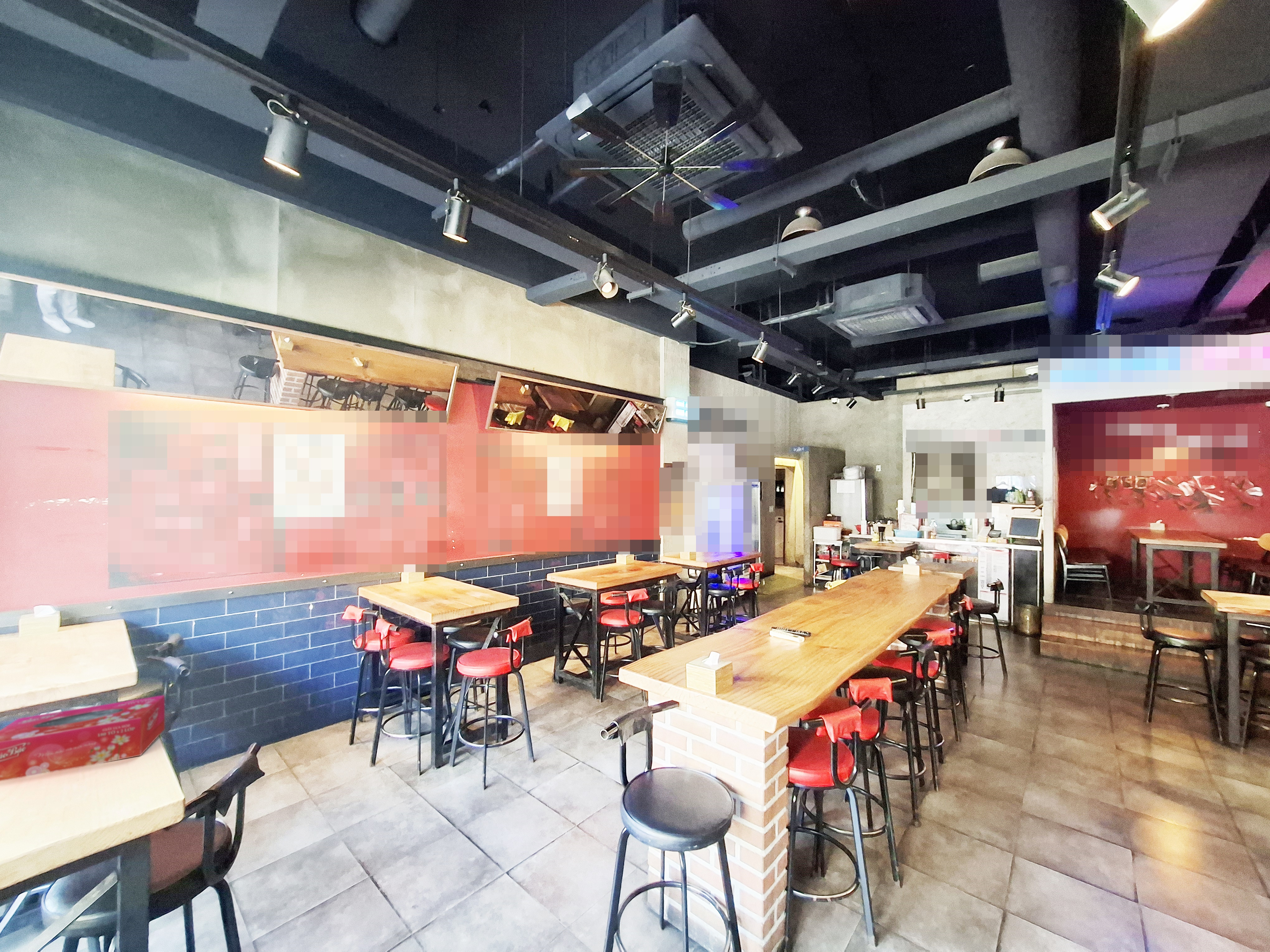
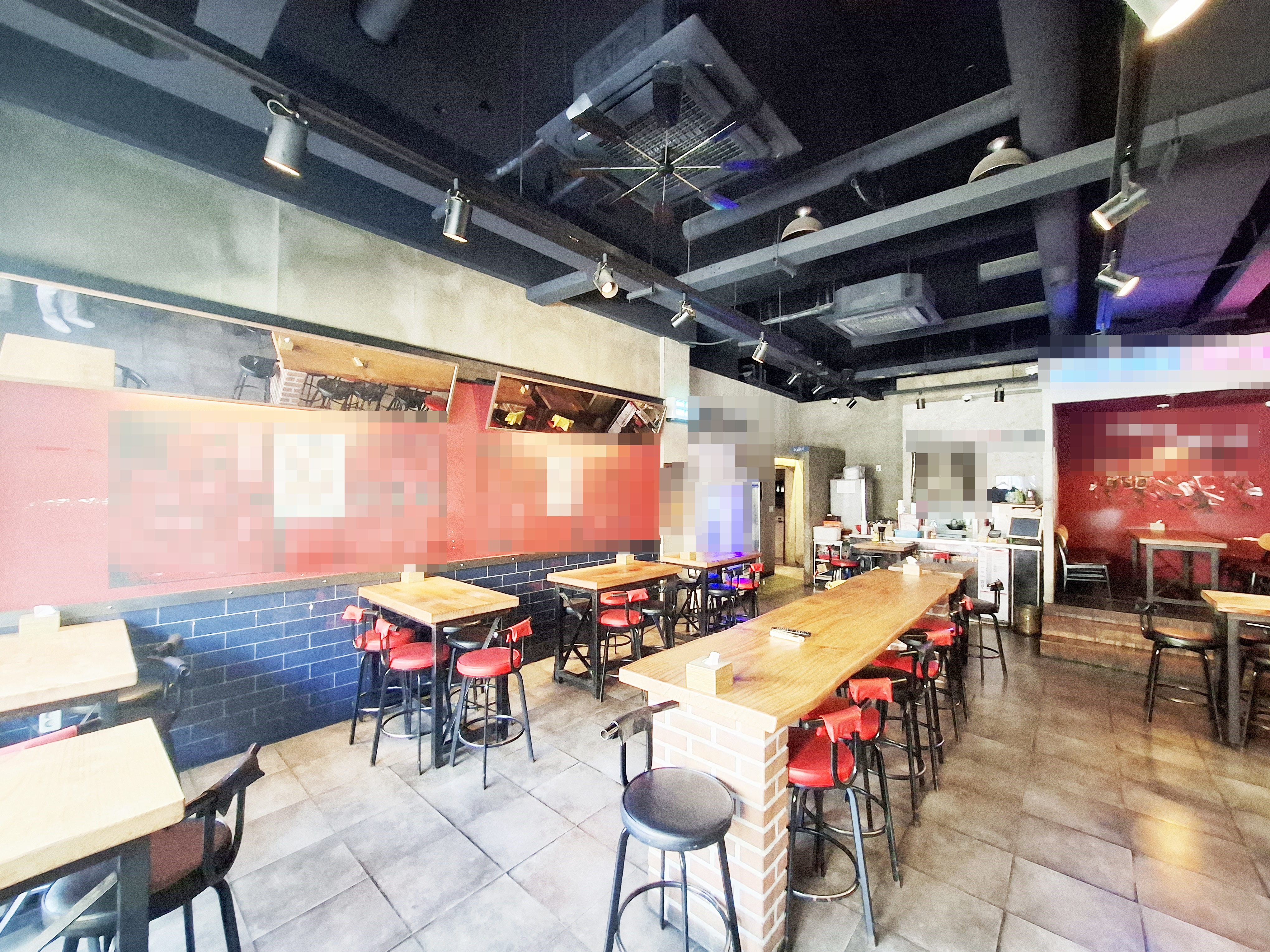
- tissue box [0,695,165,782]
